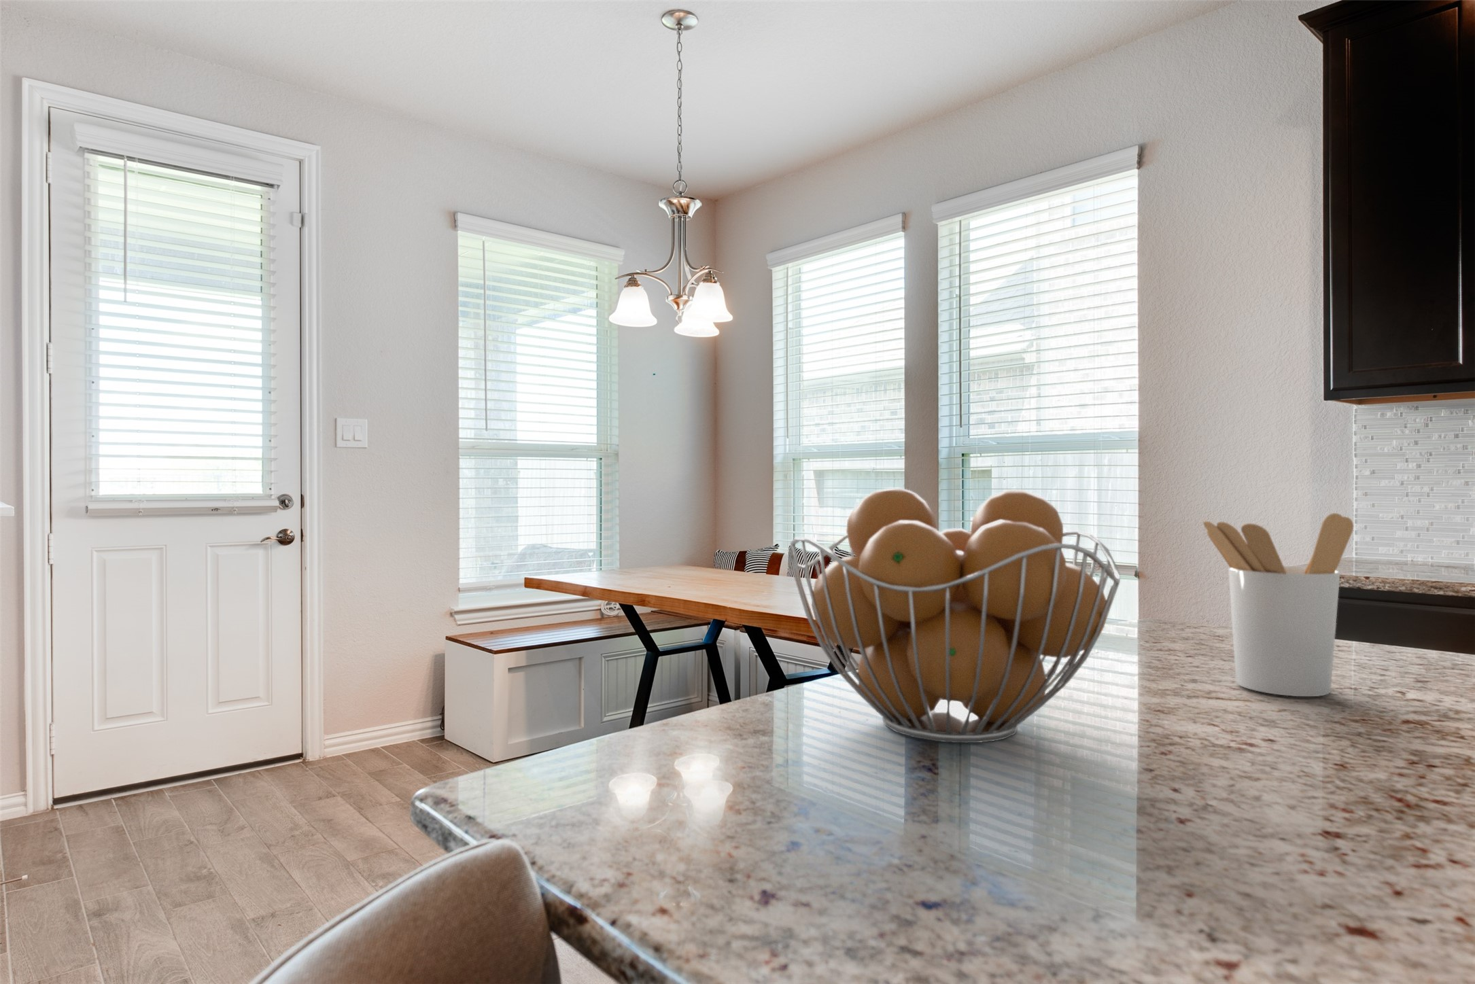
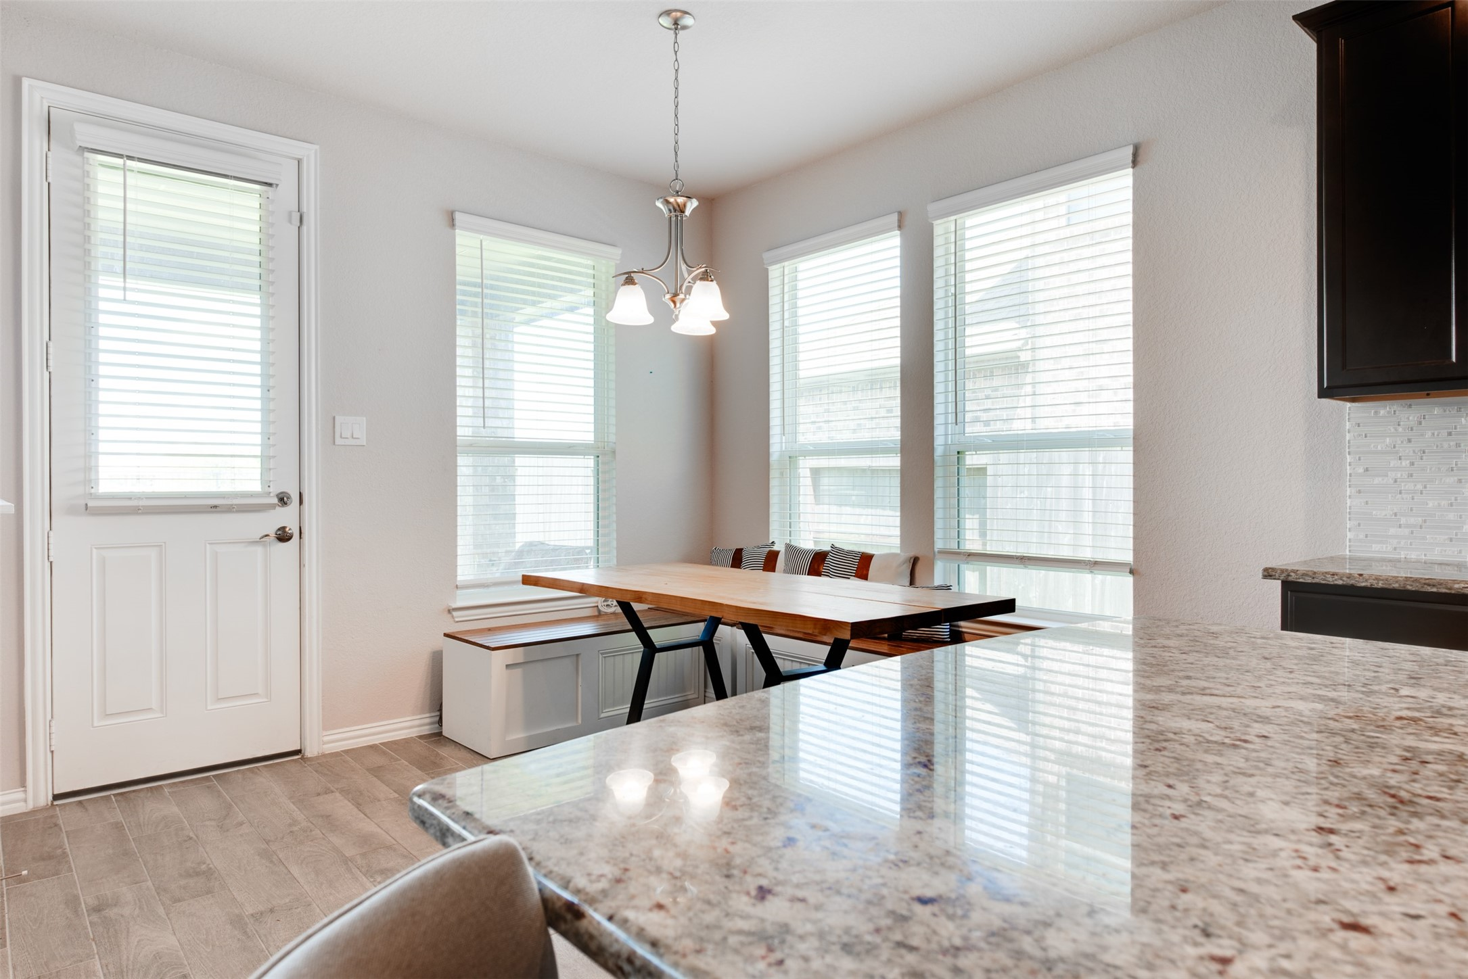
- fruit basket [790,488,1121,743]
- utensil holder [1203,513,1354,697]
